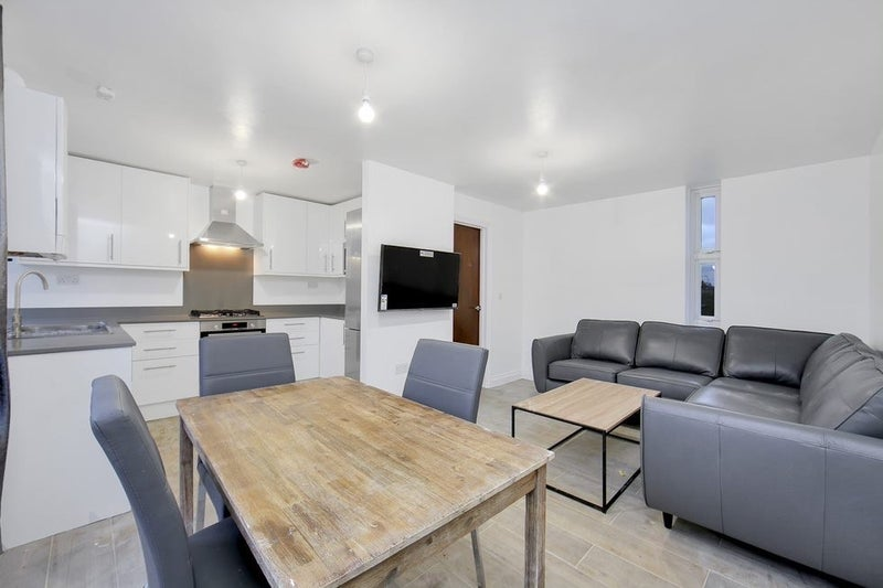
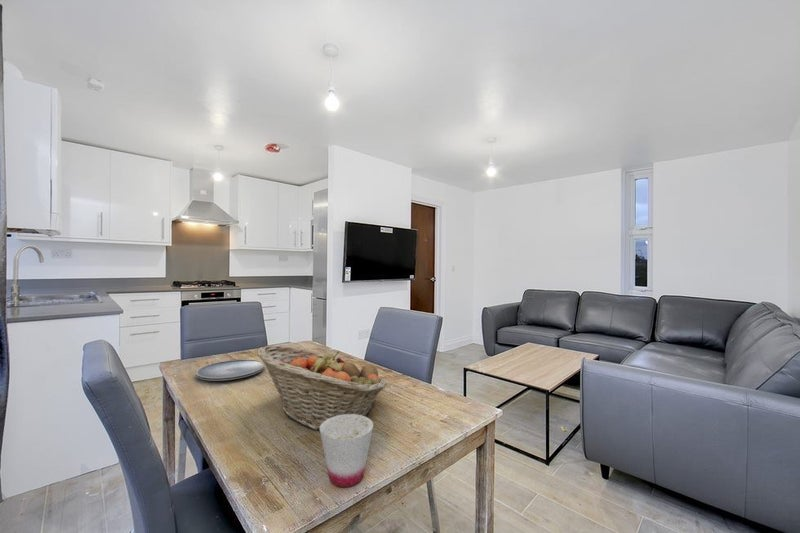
+ fruit basket [257,344,388,431]
+ plate [195,358,265,382]
+ cup [319,414,374,488]
